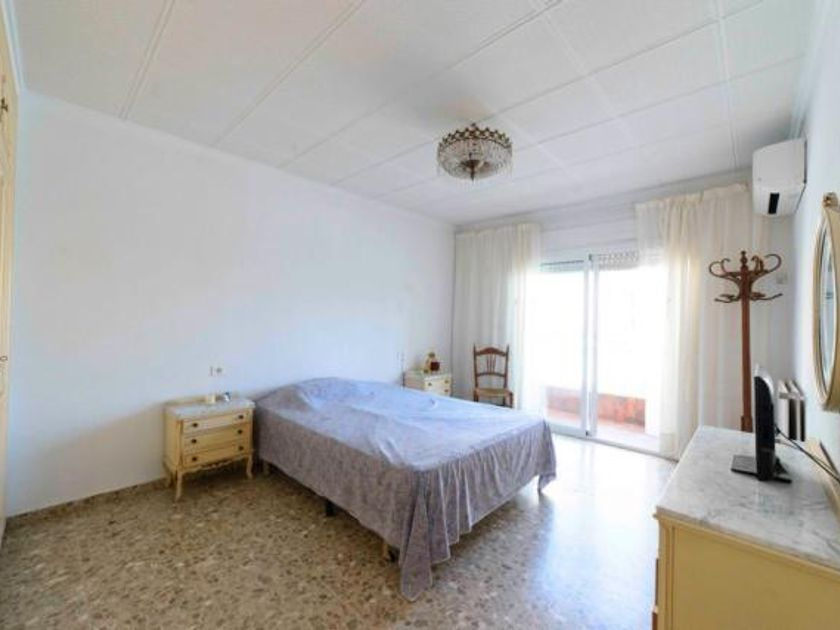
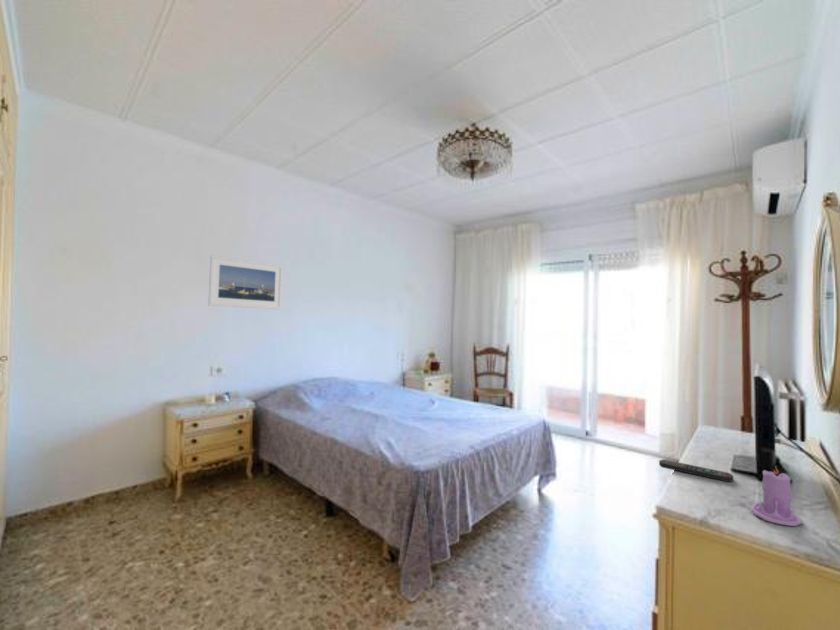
+ candle [750,465,803,527]
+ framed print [207,254,284,310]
+ remote control [658,458,734,483]
